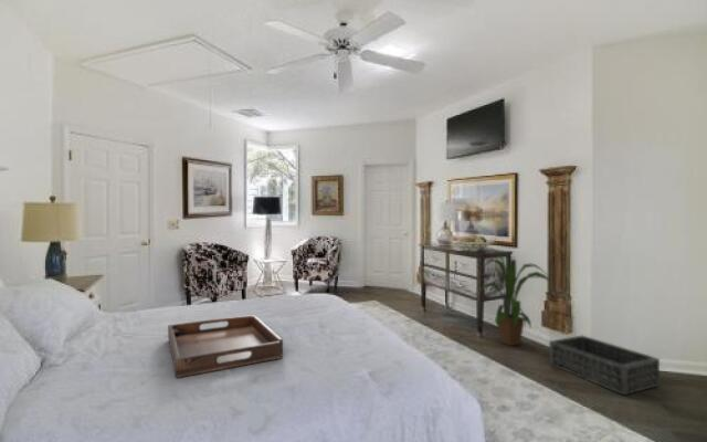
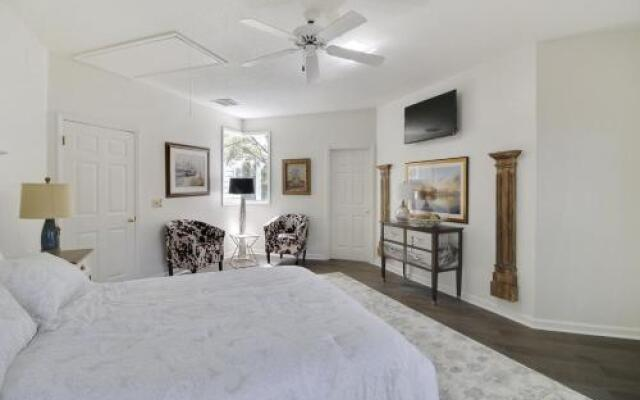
- serving tray [167,314,284,379]
- basket [548,335,661,397]
- house plant [473,245,555,347]
